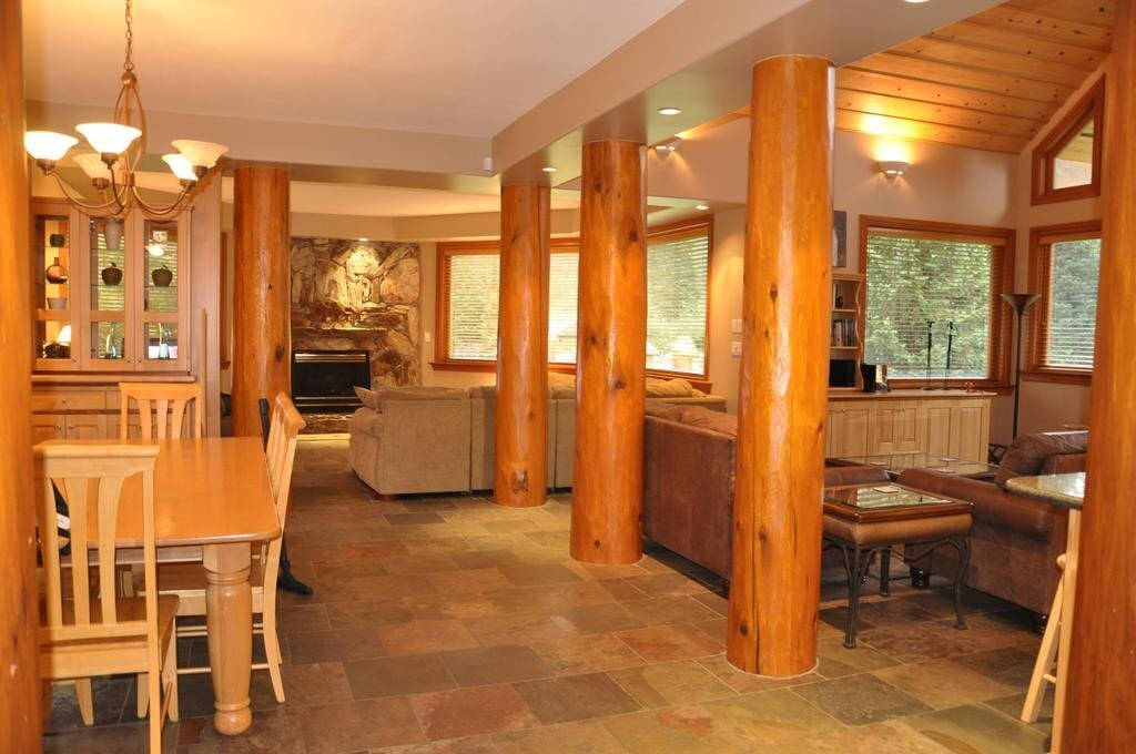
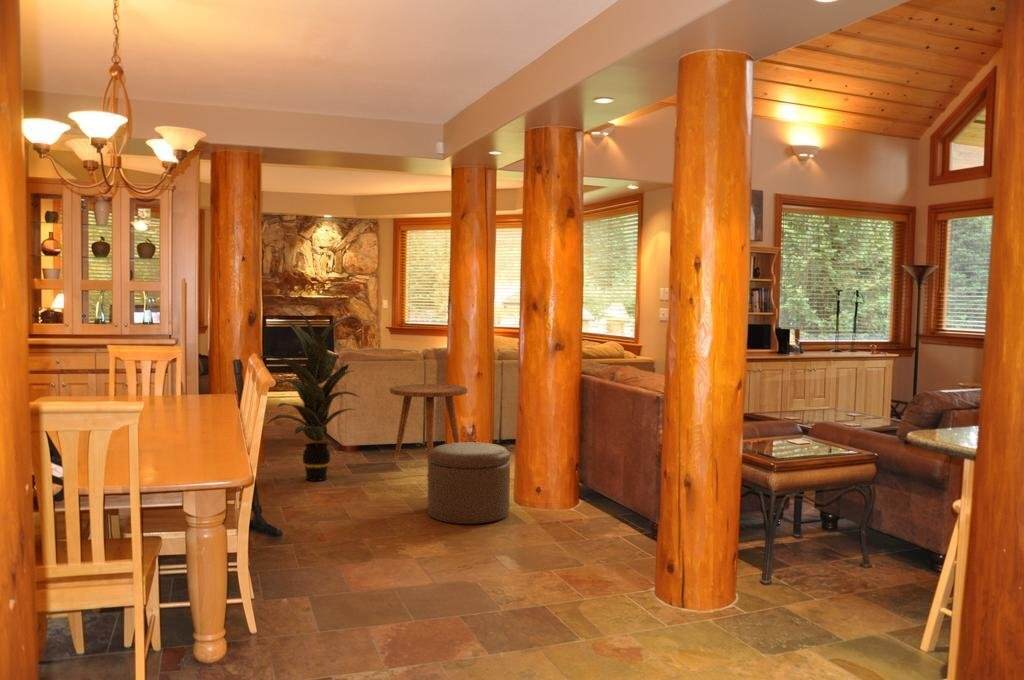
+ side table [389,383,469,463]
+ ottoman [427,441,511,525]
+ indoor plant [259,307,362,482]
